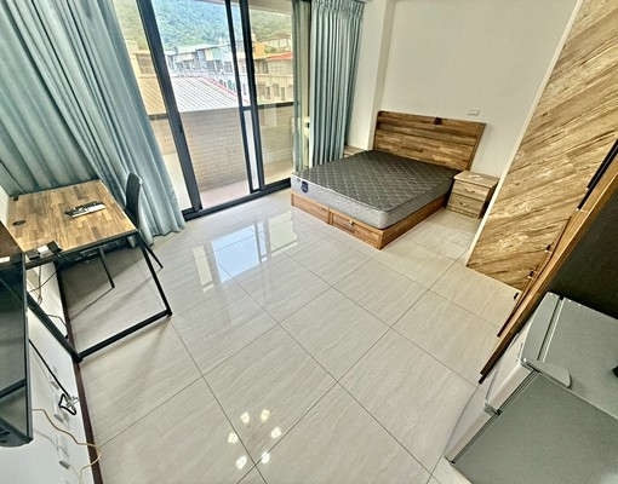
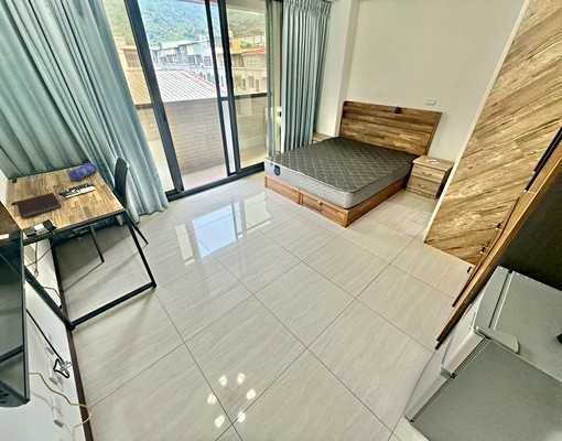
+ pencil case [68,161,98,182]
+ notebook [15,192,63,219]
